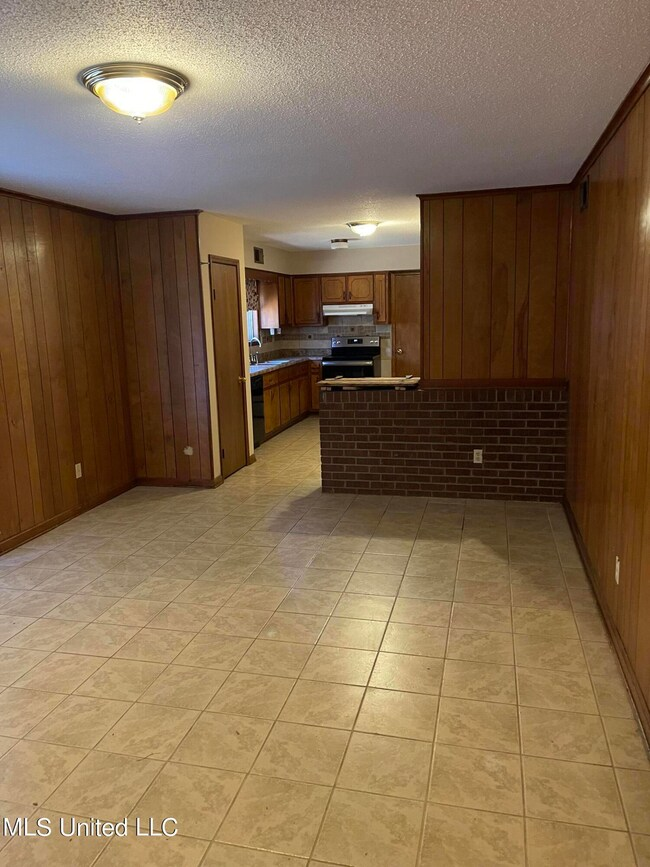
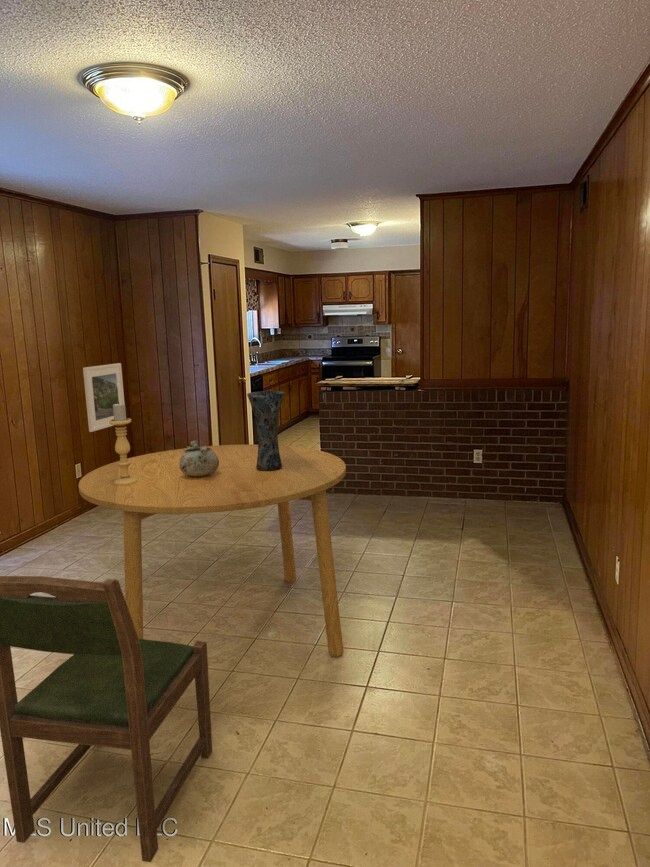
+ candle holder [109,404,137,485]
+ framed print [82,362,126,433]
+ decorative bowl [180,439,219,477]
+ dining chair [0,575,213,863]
+ vase [246,390,285,471]
+ dining table [77,444,347,658]
